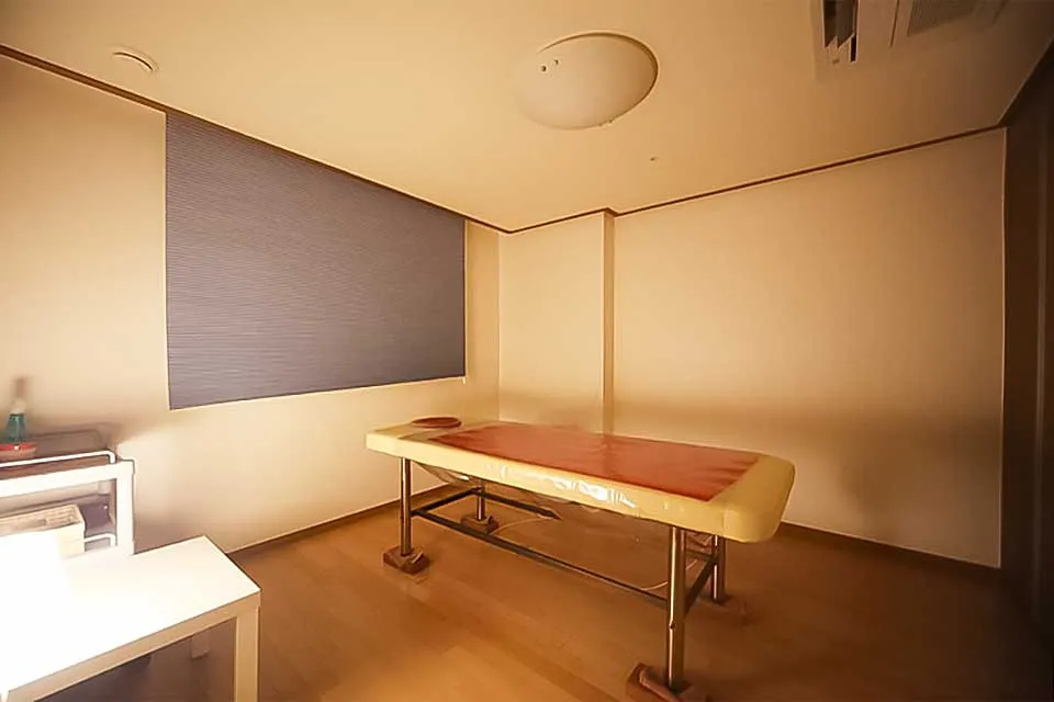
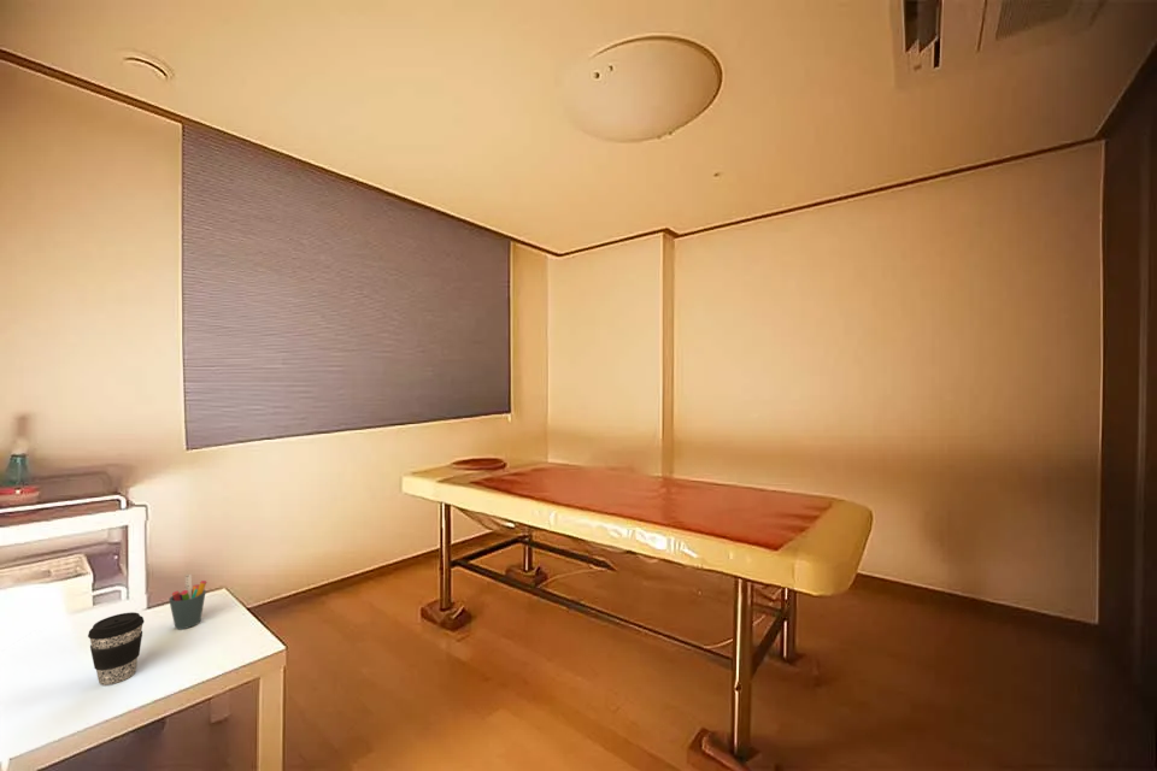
+ pen holder [168,573,207,630]
+ coffee cup [87,611,145,685]
